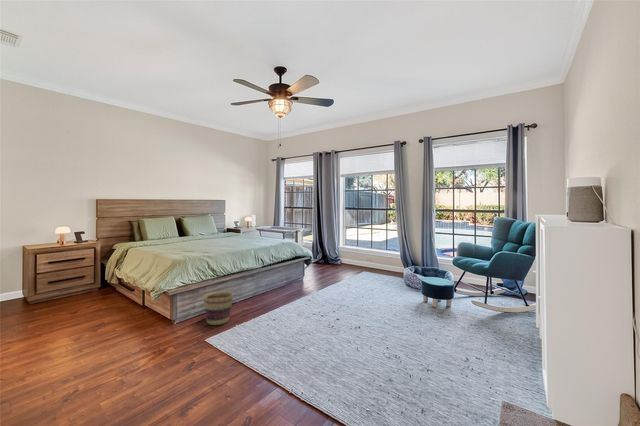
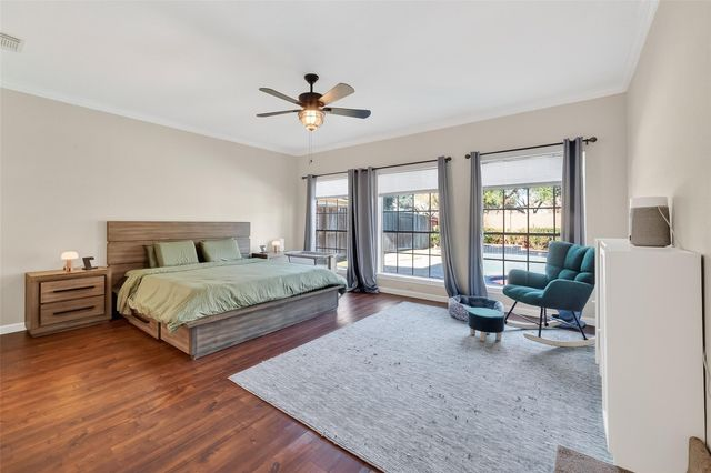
- basket [202,290,234,326]
